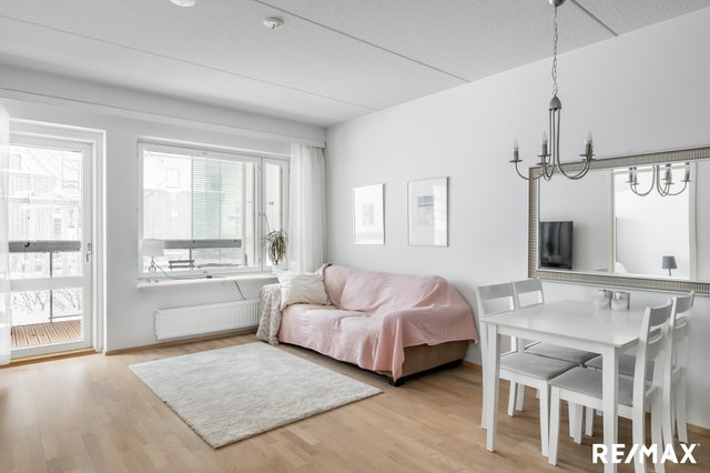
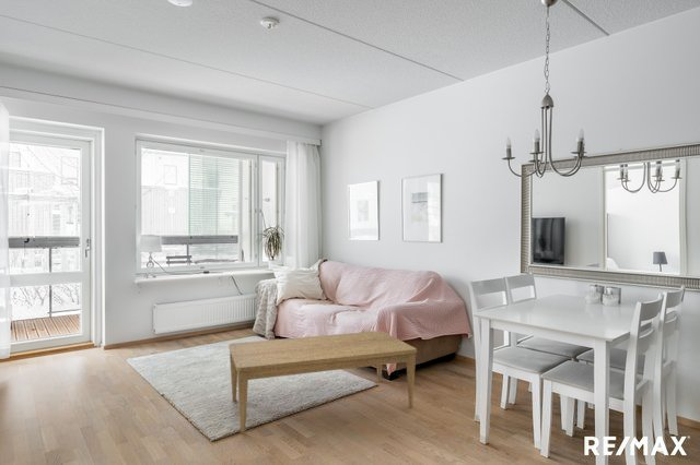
+ coffee table [228,330,418,434]
